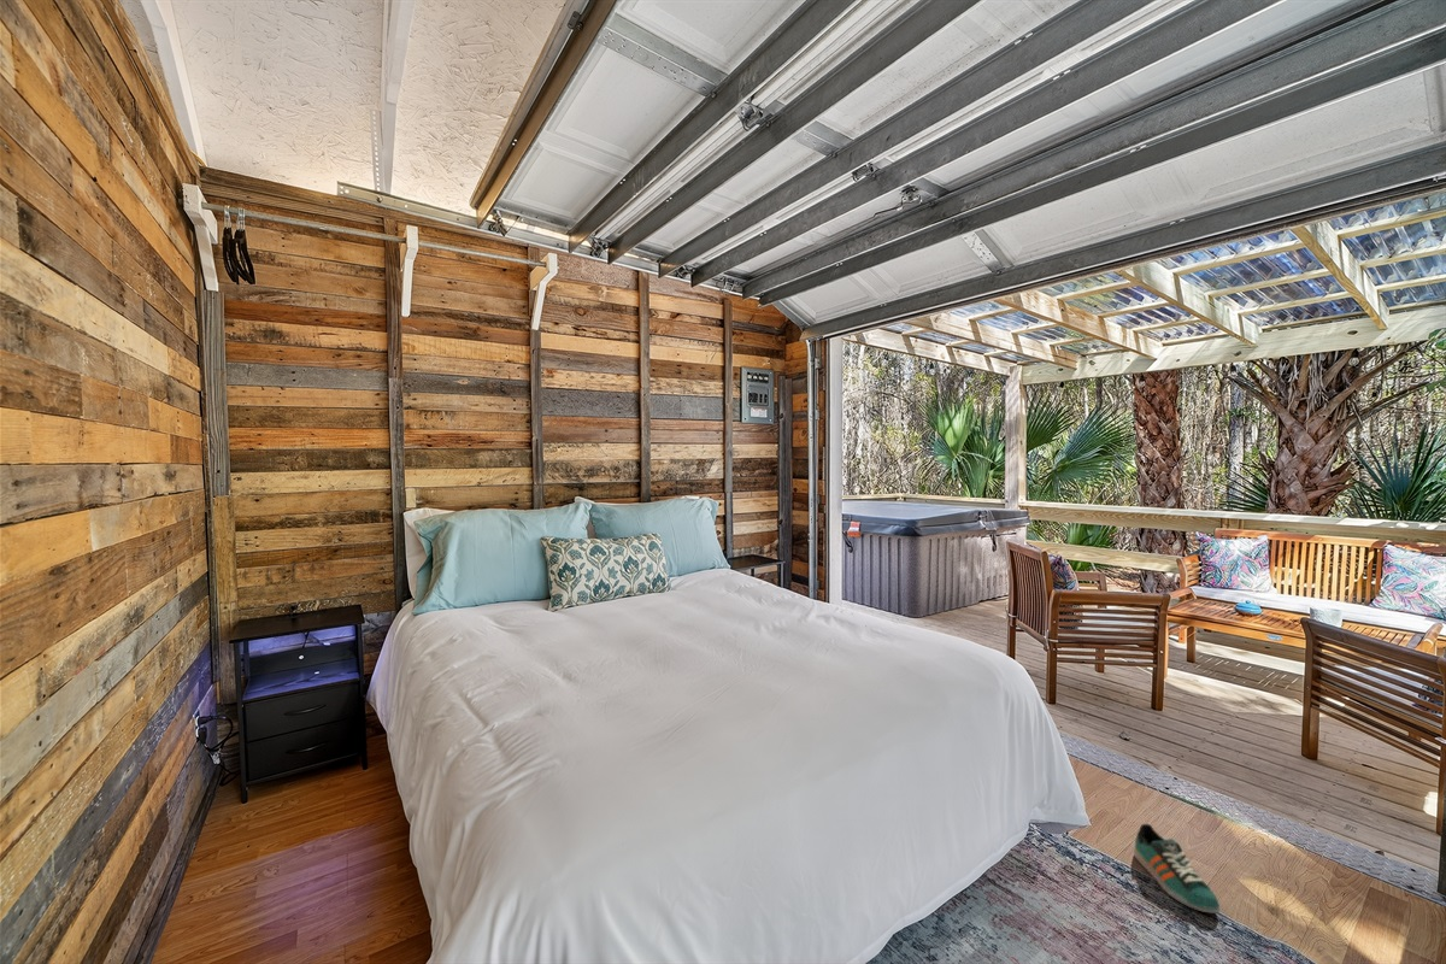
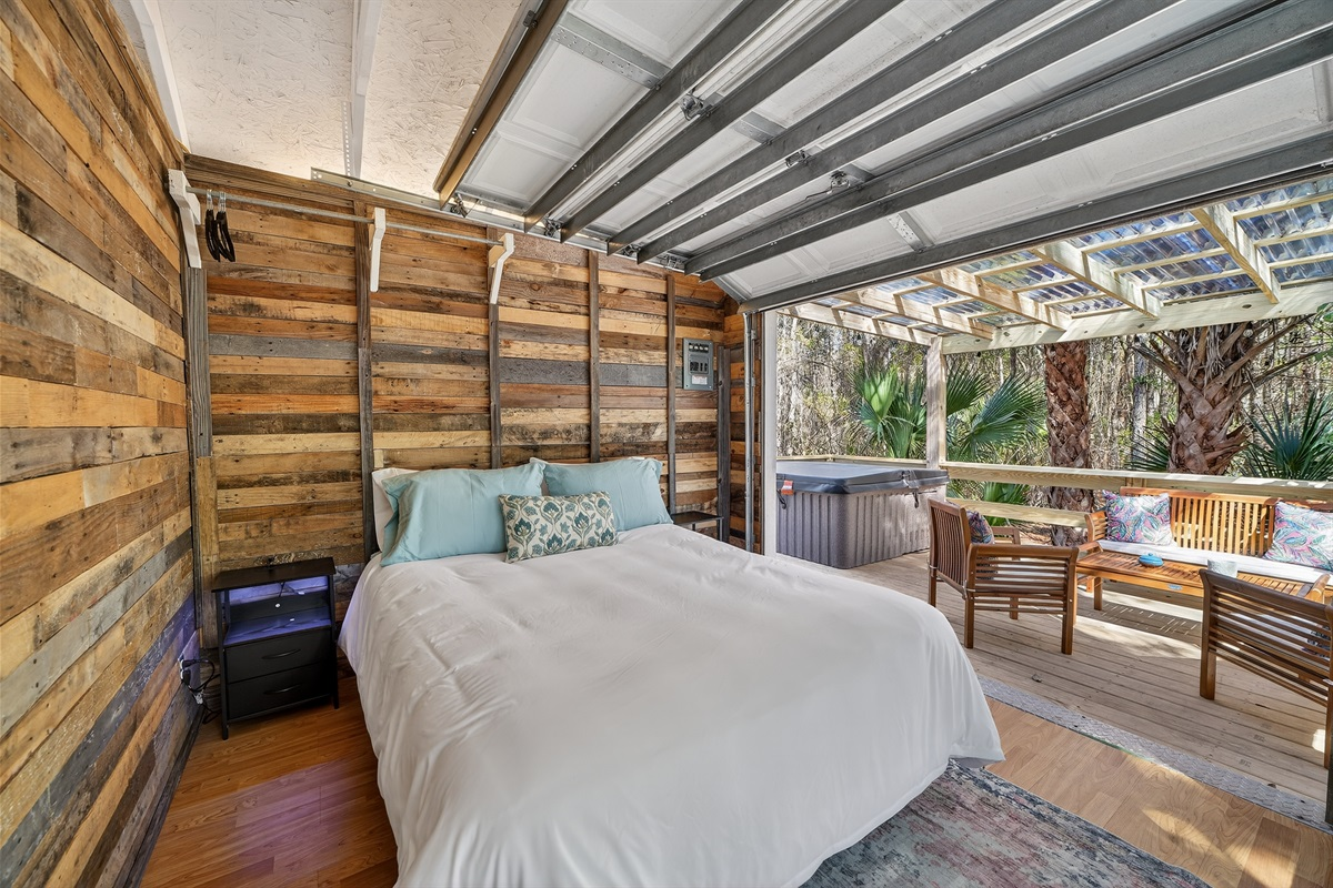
- sneaker [1133,823,1221,915]
